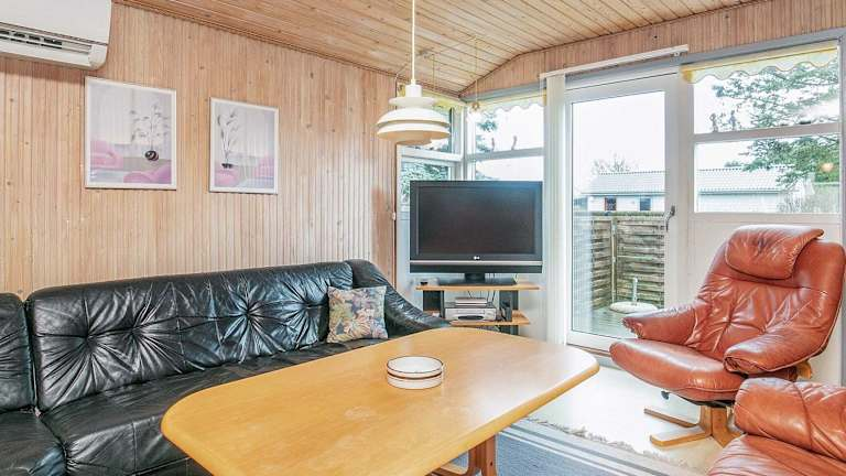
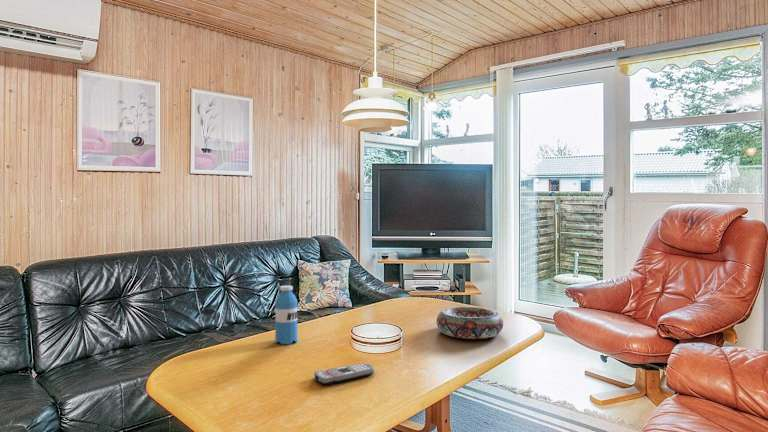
+ remote control [313,362,375,385]
+ decorative bowl [436,306,504,340]
+ water bottle [274,285,298,345]
